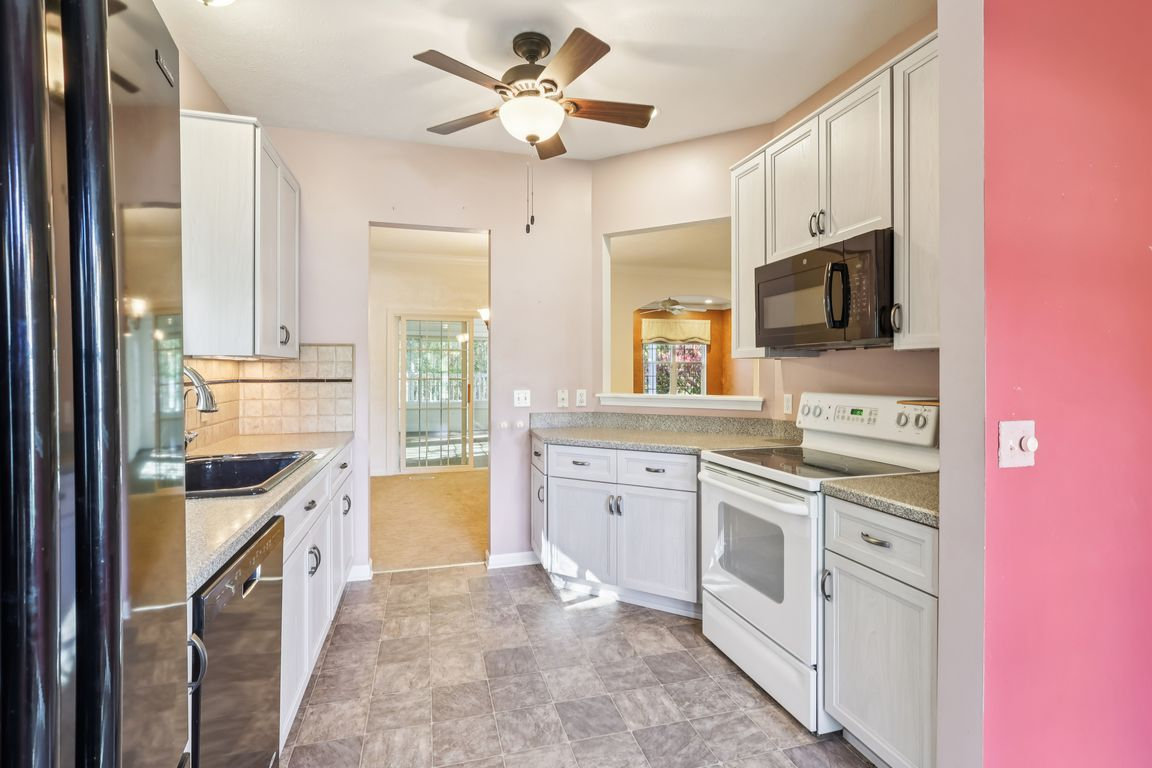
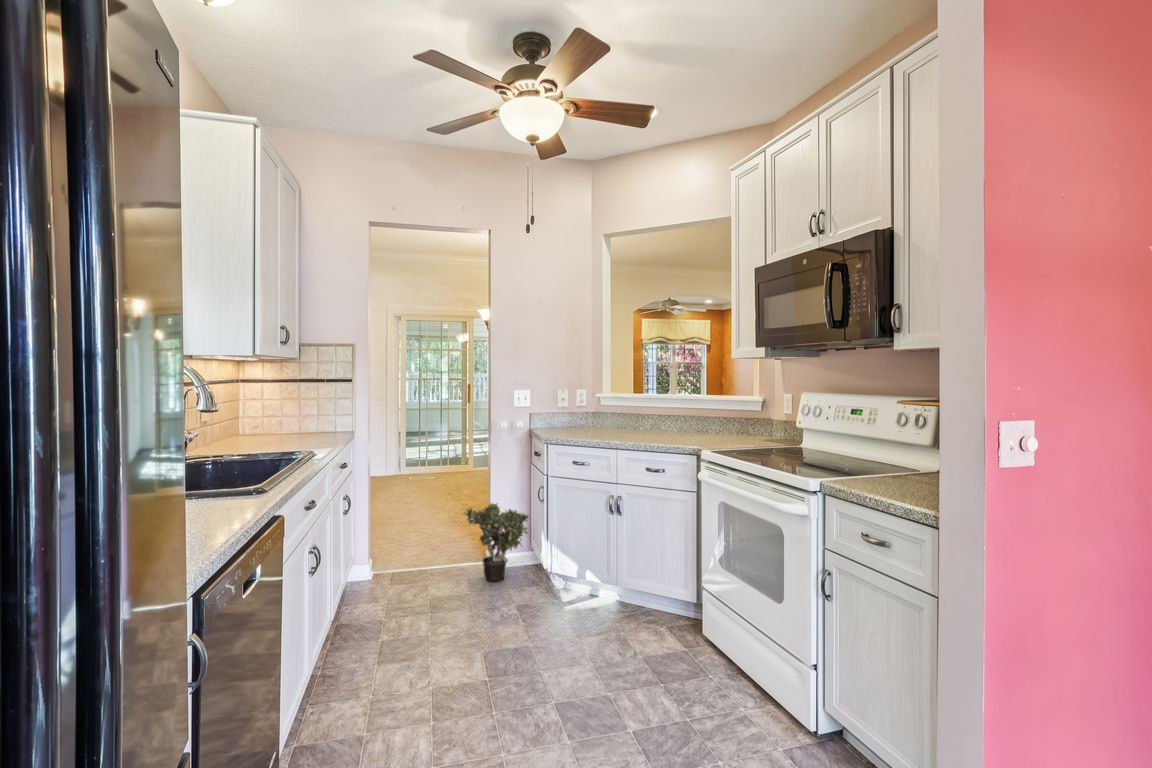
+ potted plant [462,502,530,582]
